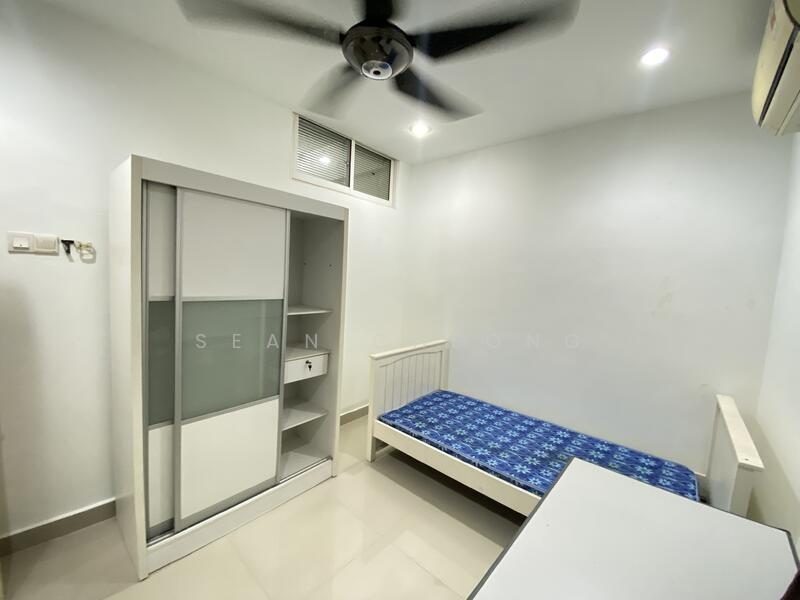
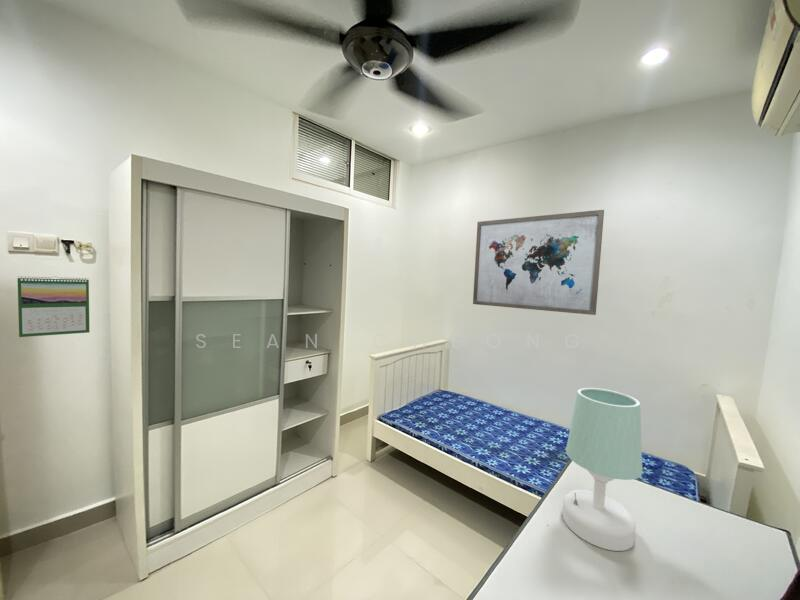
+ wall art [472,209,605,316]
+ calendar [17,275,90,338]
+ table lamp [561,387,643,552]
